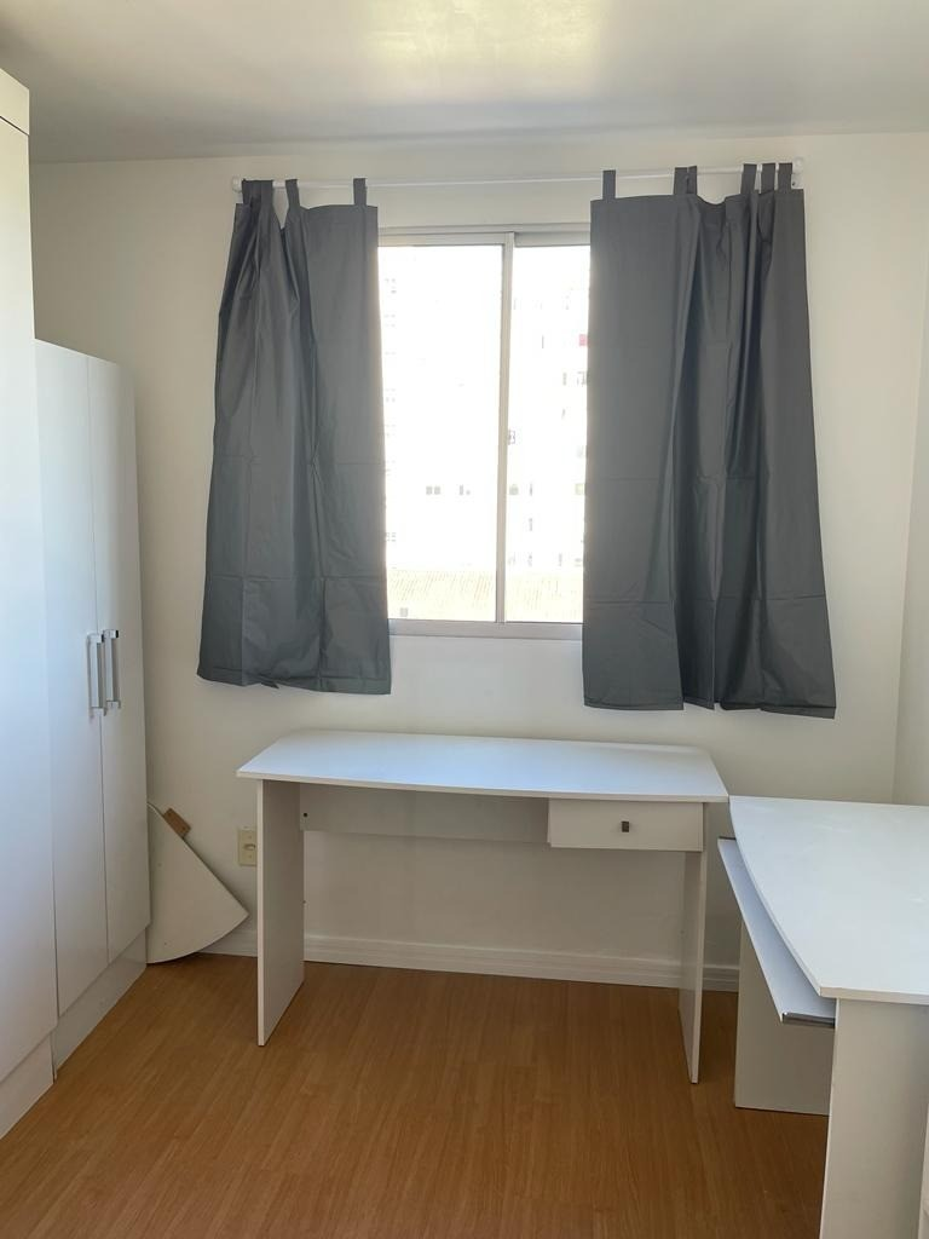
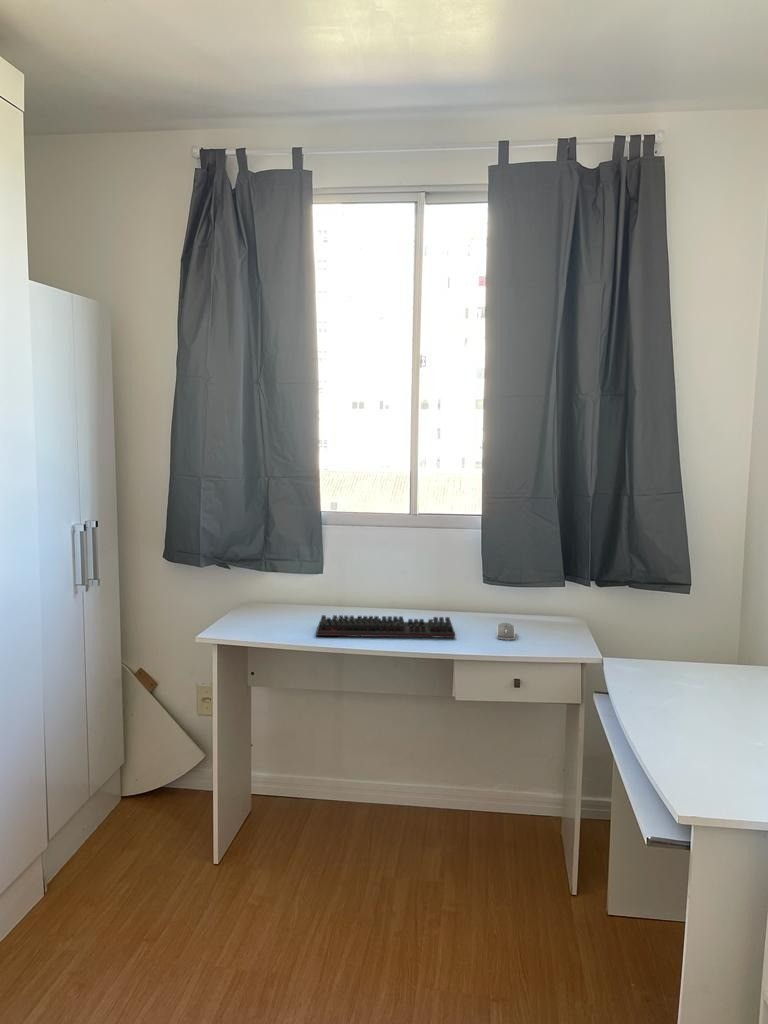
+ computer mouse [496,622,516,641]
+ keyboard [315,614,456,639]
